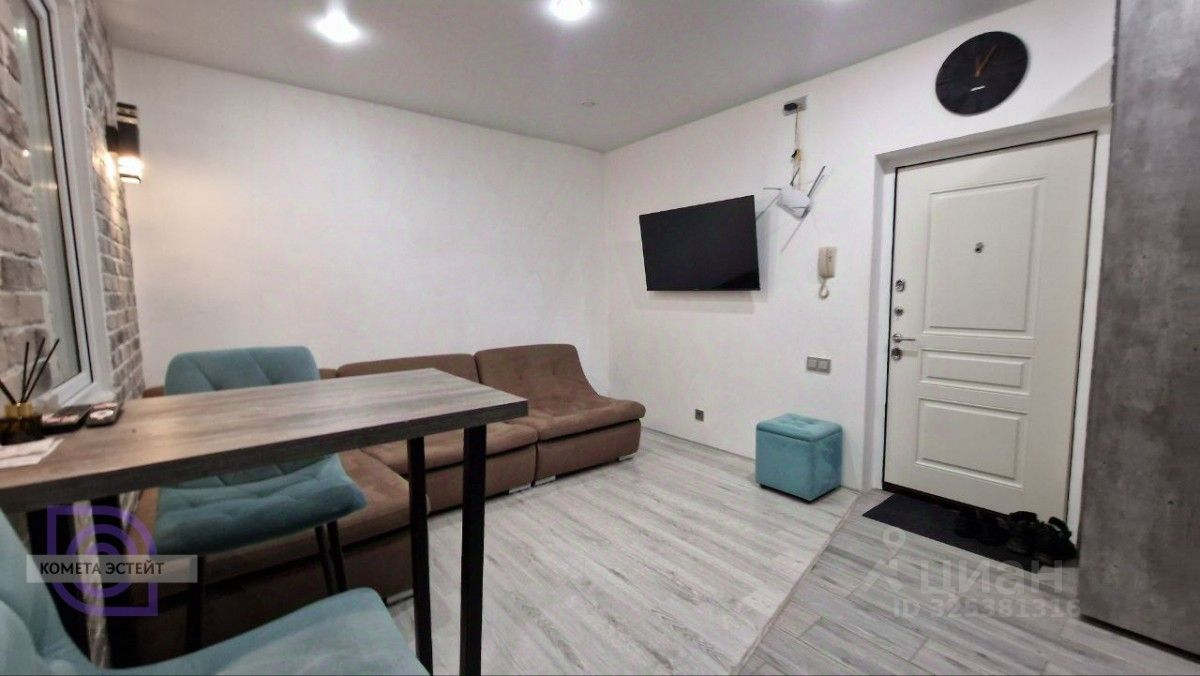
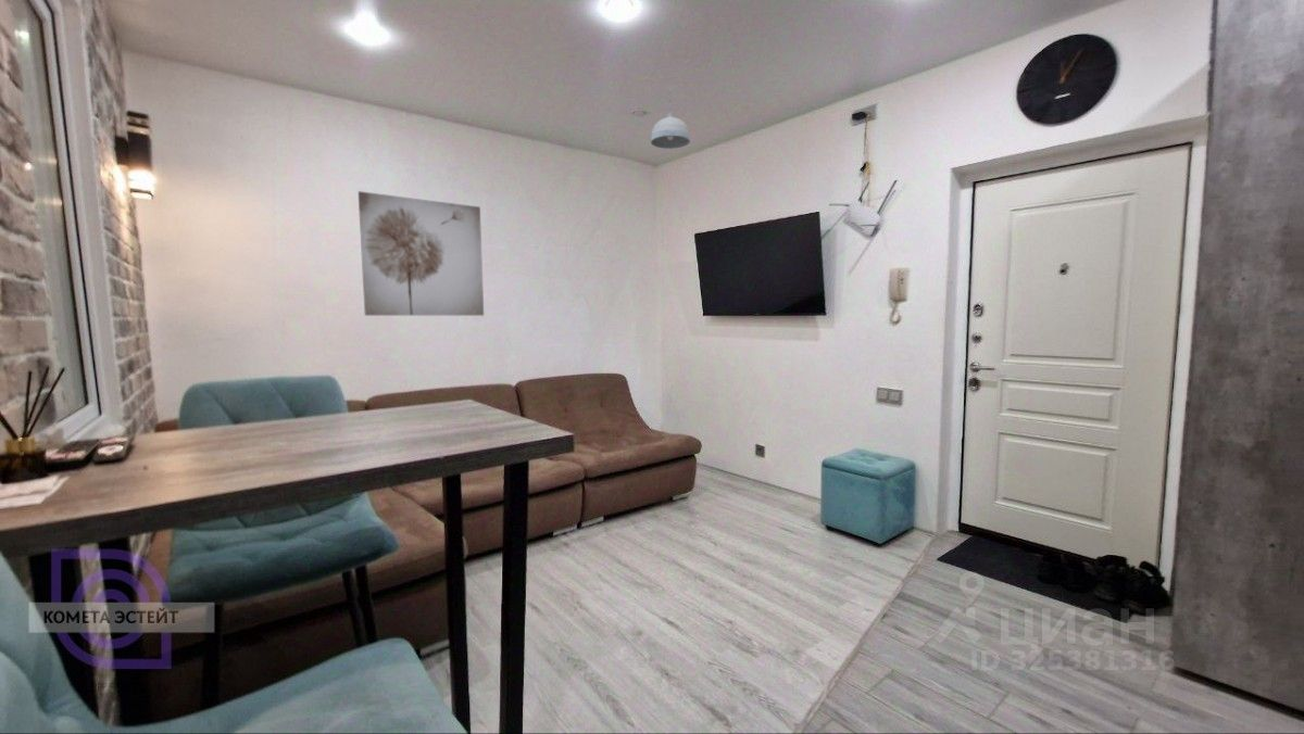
+ pendant light [650,87,691,150]
+ wall art [358,190,485,317]
